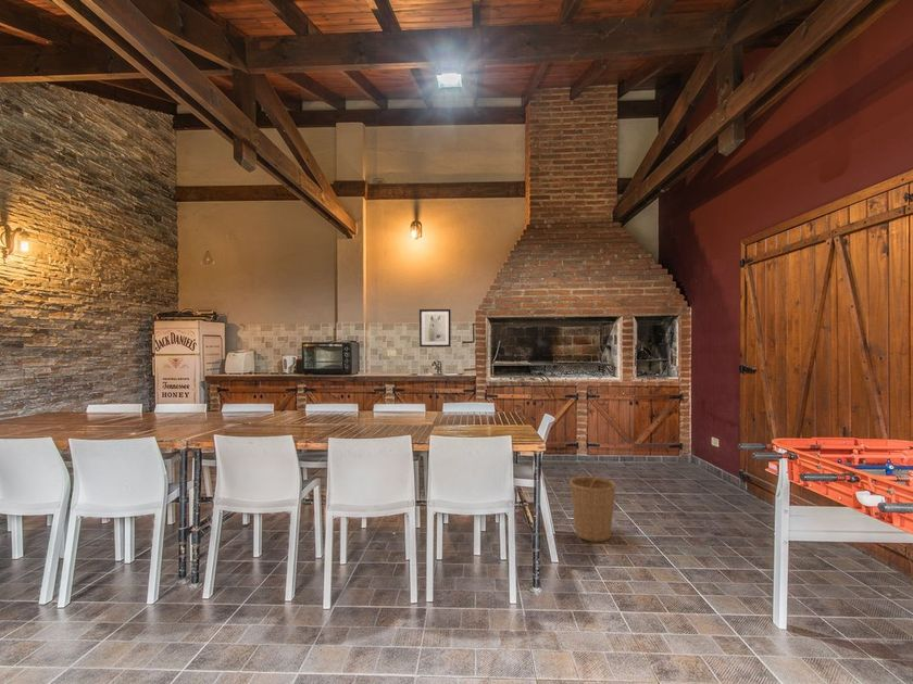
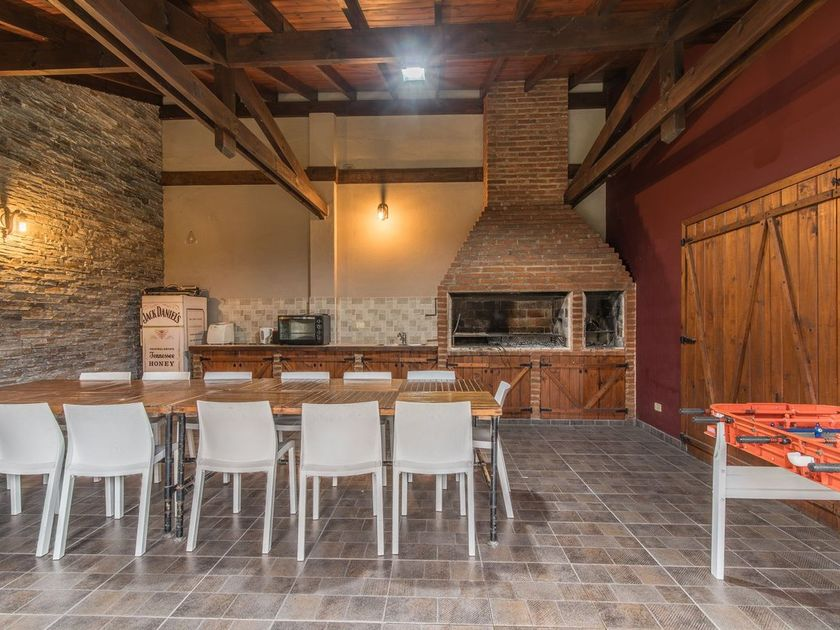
- wall art [418,308,452,349]
- basket [568,467,617,543]
